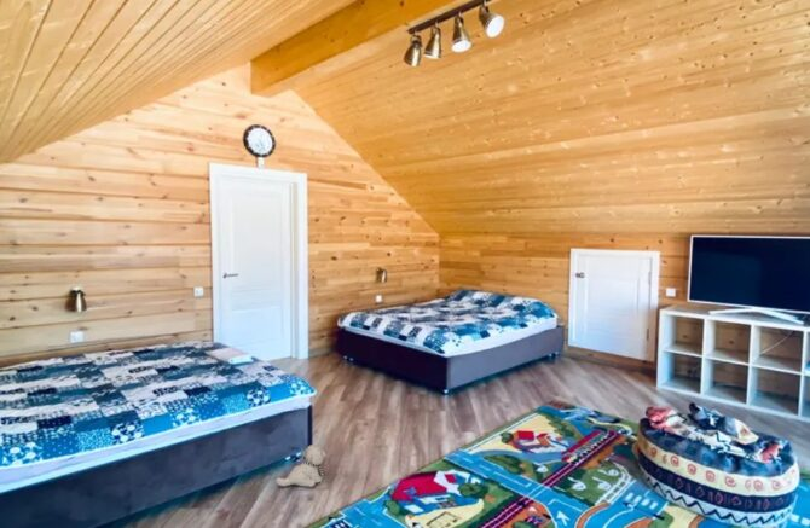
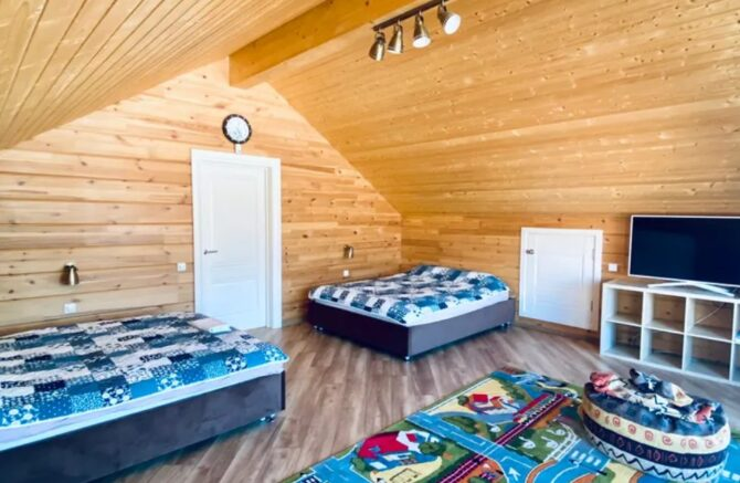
- plush toy [274,443,328,488]
